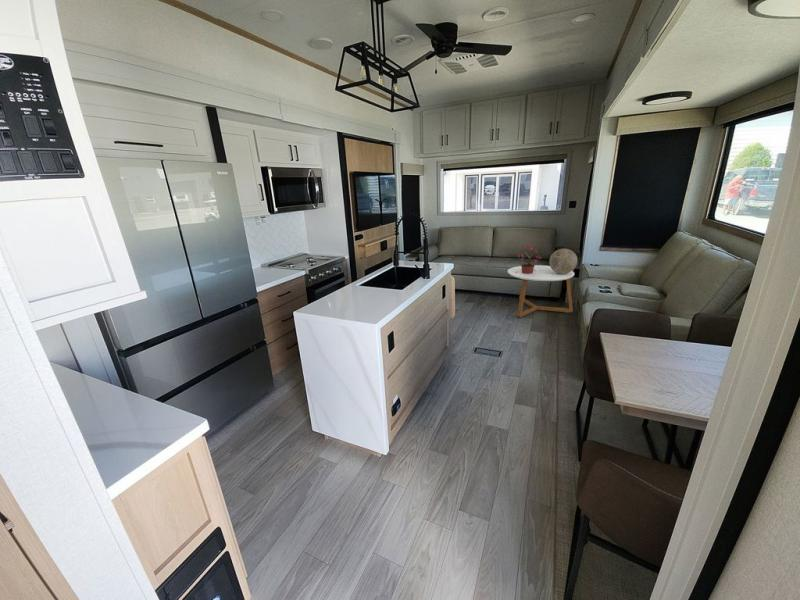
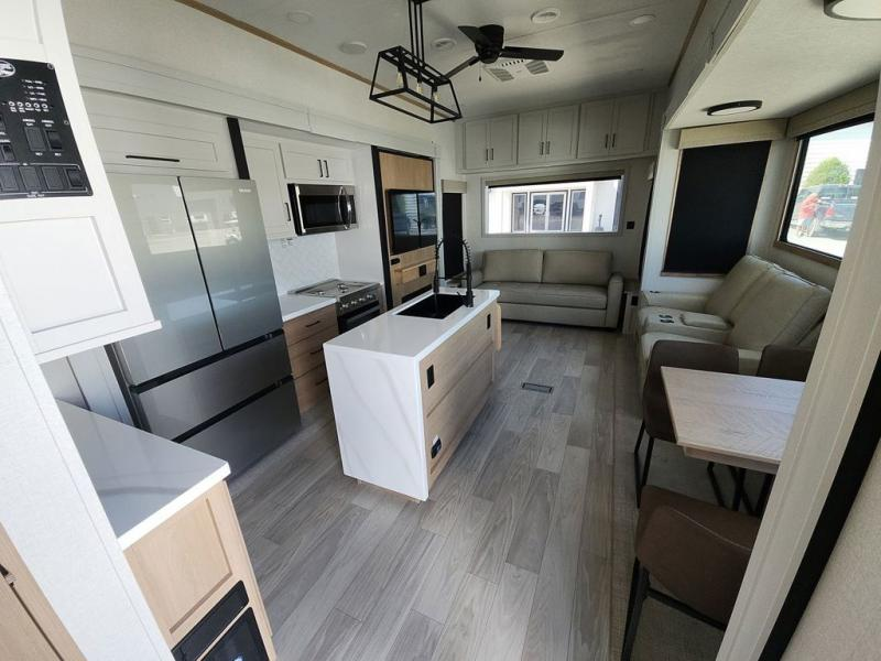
- decorative sphere [548,248,579,274]
- potted plant [517,244,542,274]
- coffee table [507,264,575,318]
